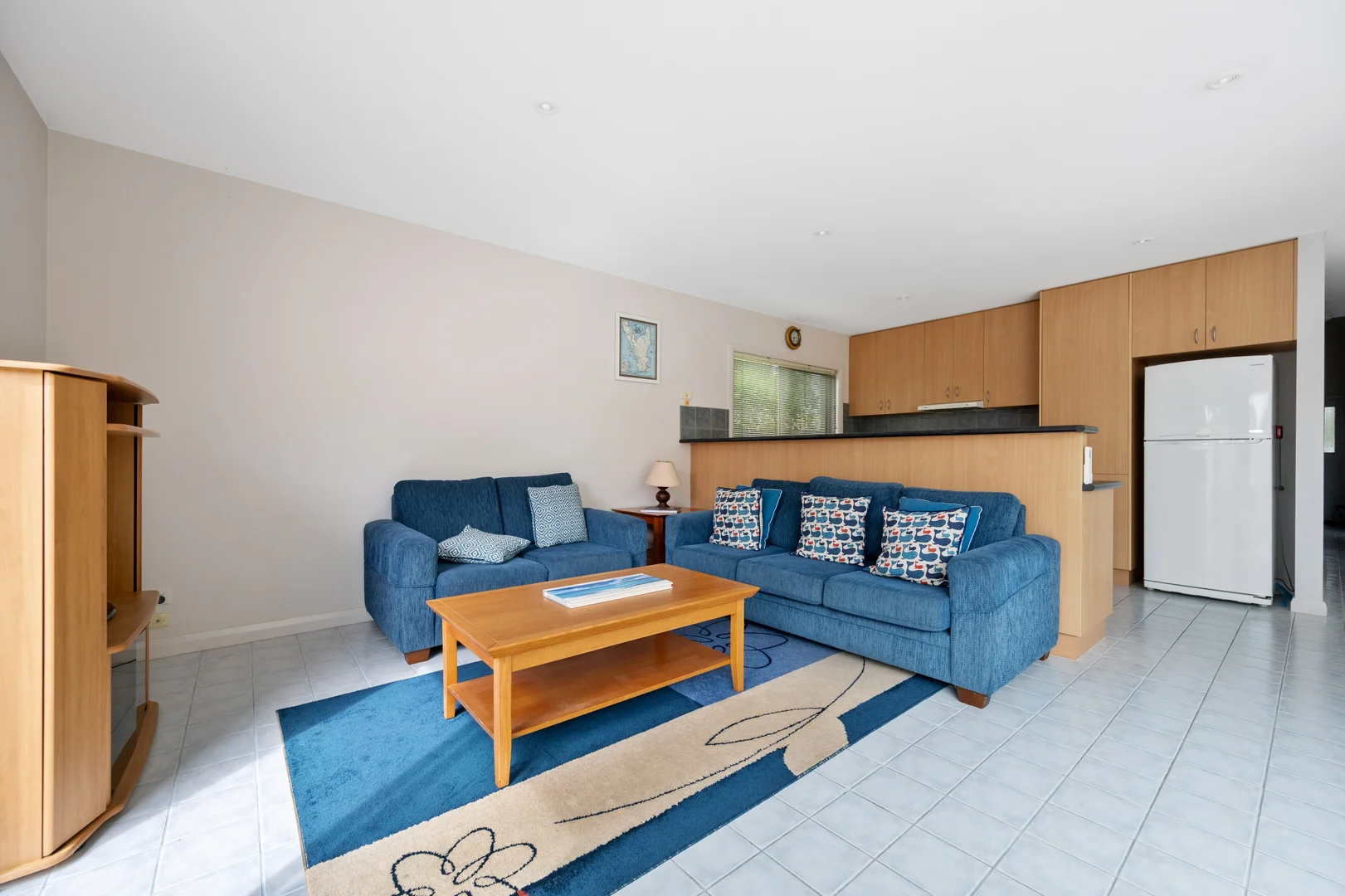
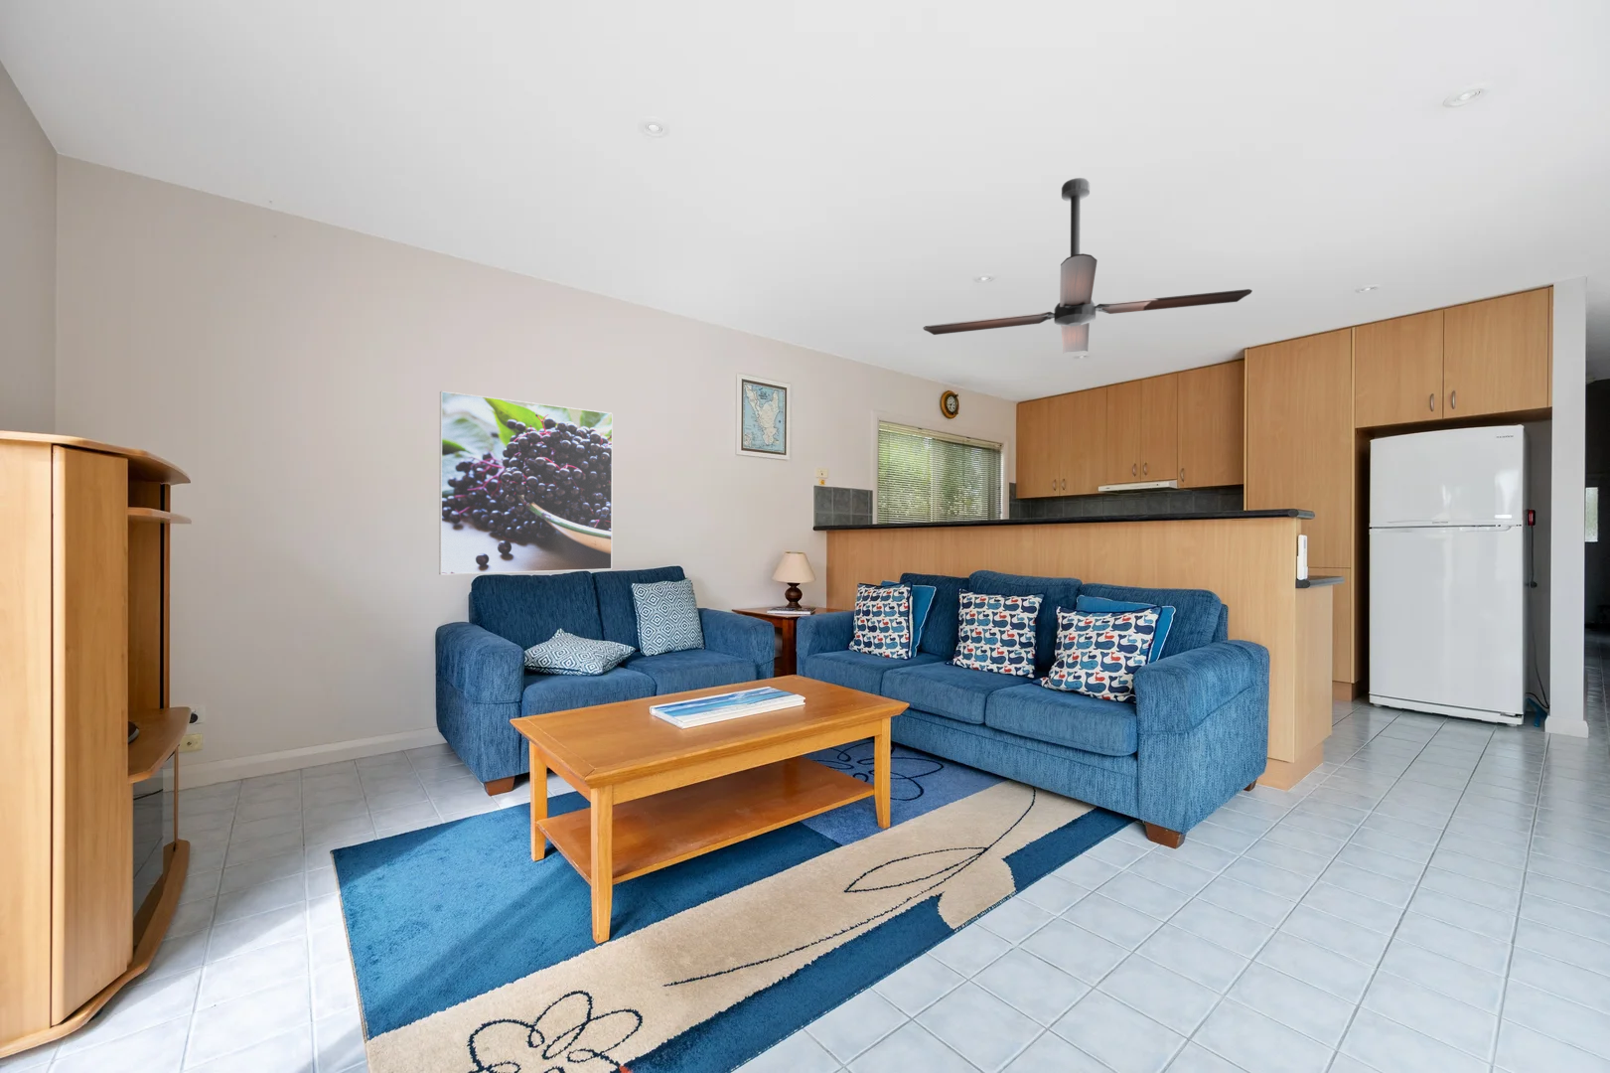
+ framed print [438,390,614,575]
+ ceiling fan [922,177,1253,353]
